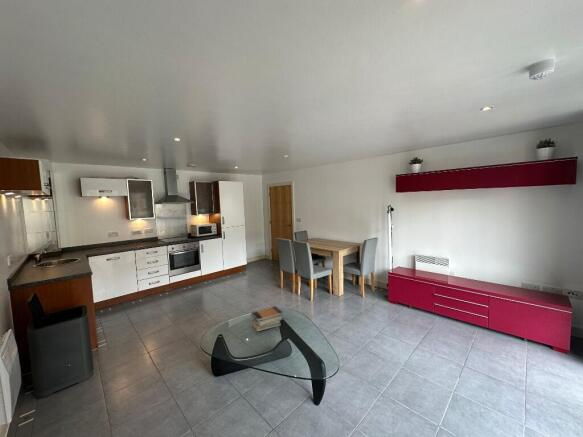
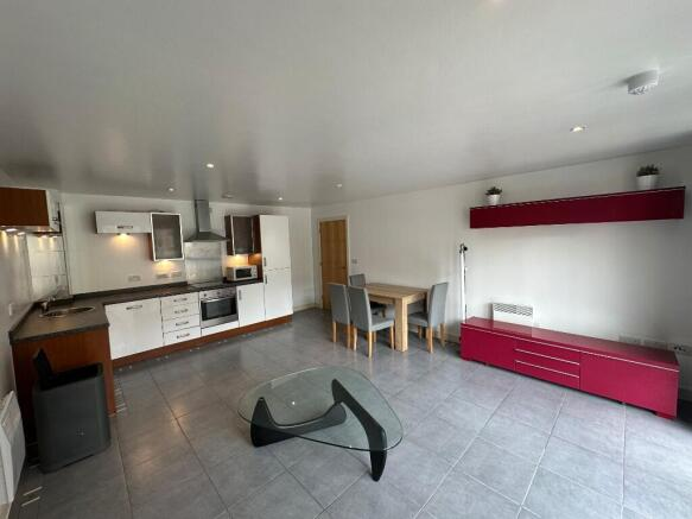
- book stack [251,305,284,333]
